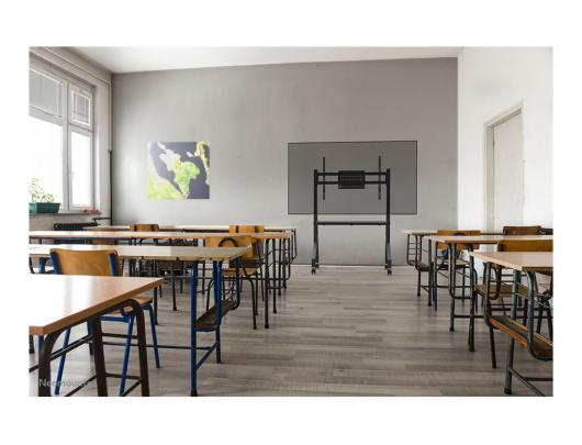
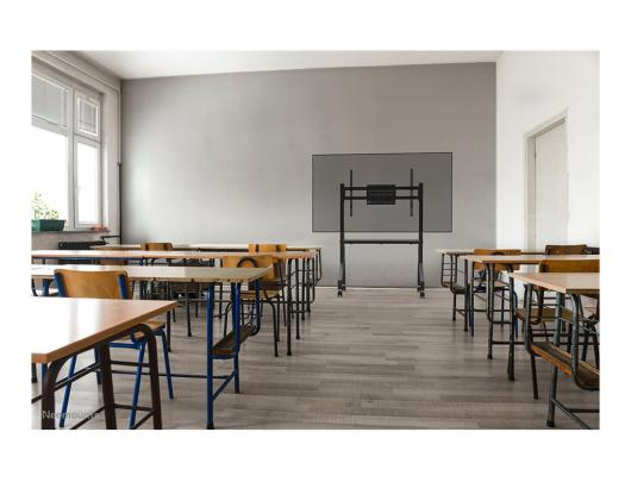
- world map [146,141,211,200]
